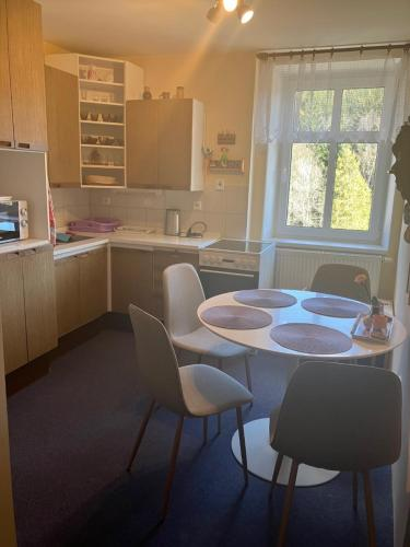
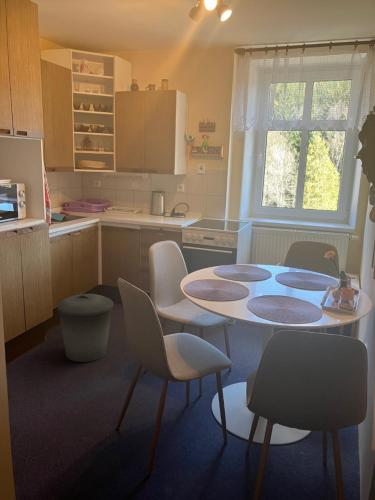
+ trash can [56,293,114,363]
